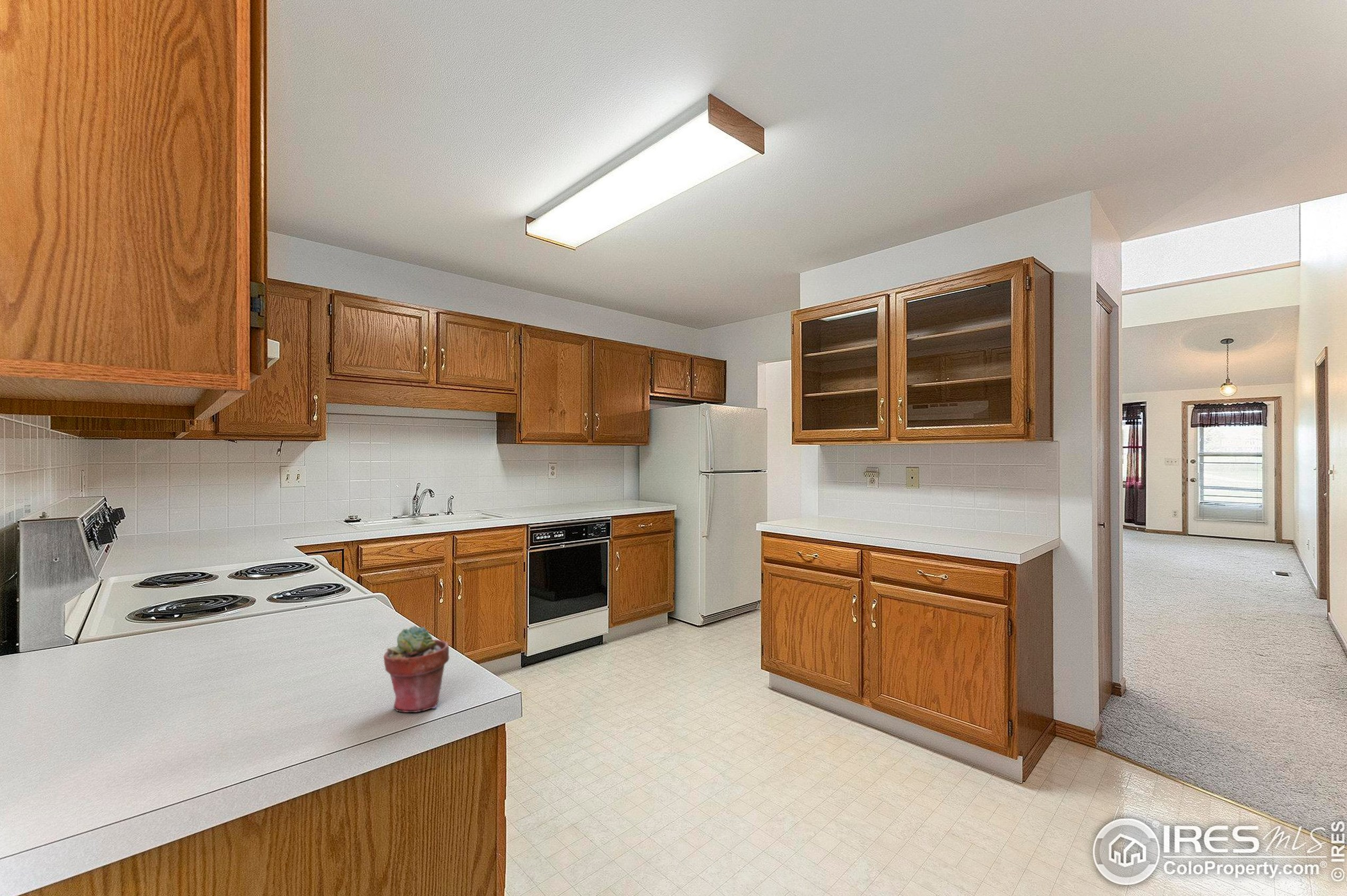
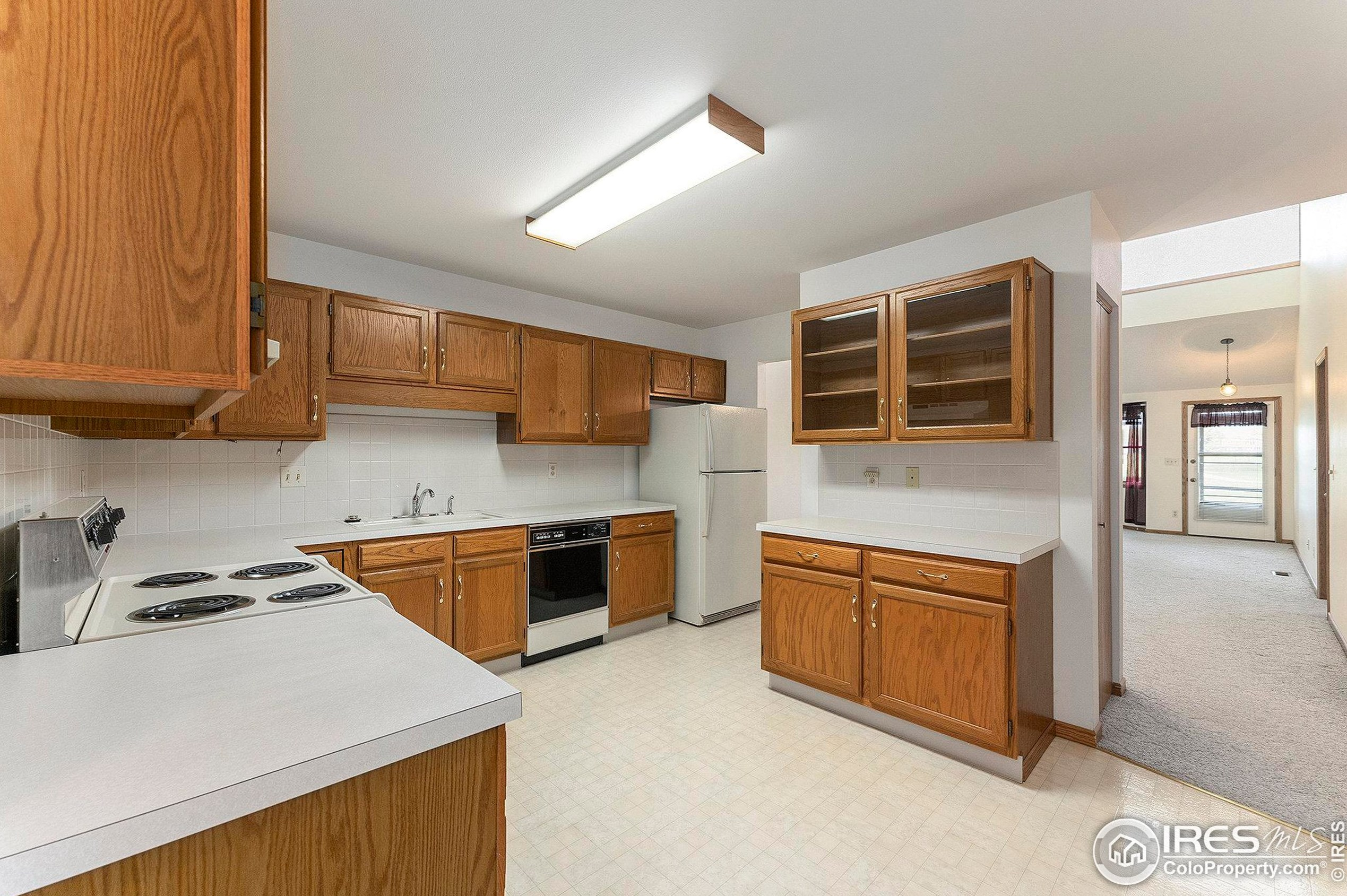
- potted succulent [383,625,450,713]
